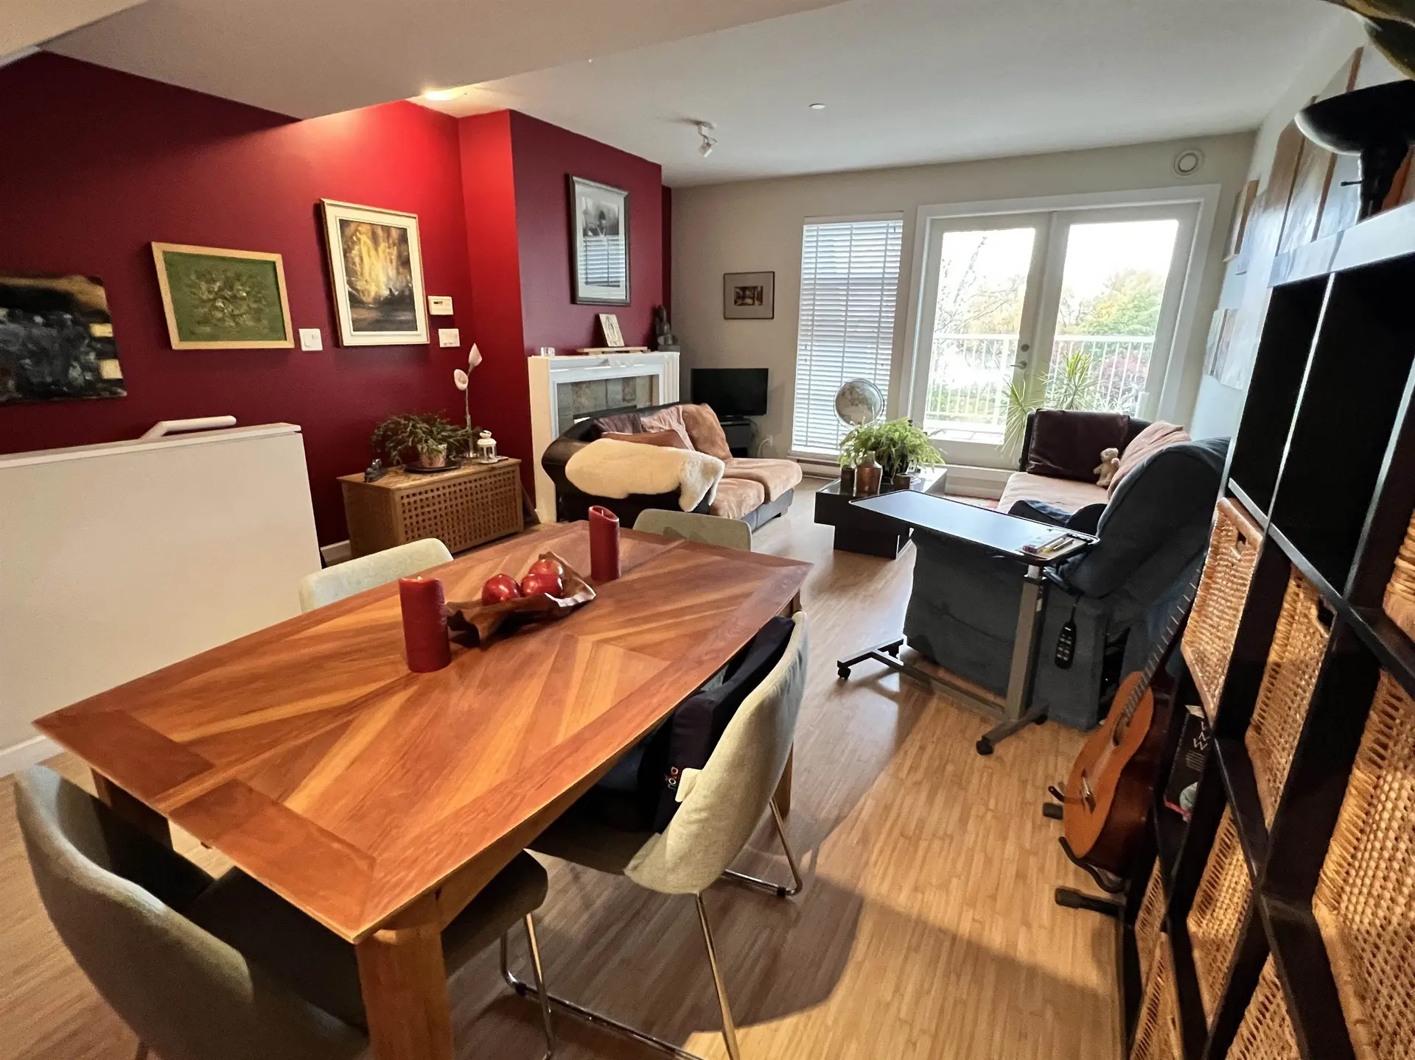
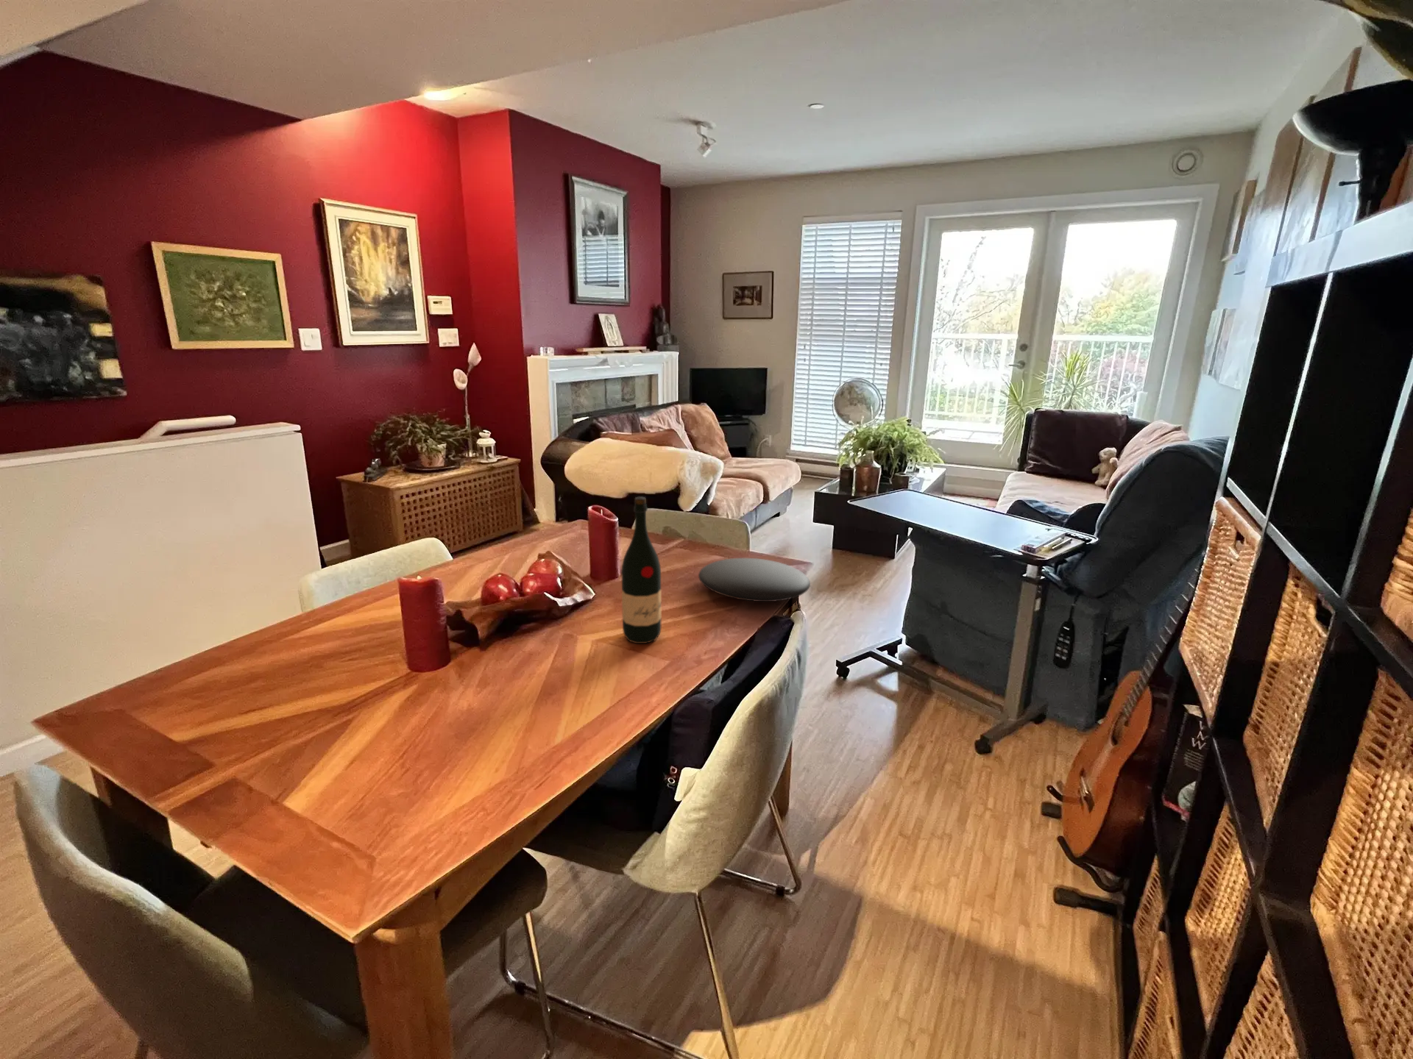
+ wine bottle [621,496,662,644]
+ plate [698,557,811,602]
